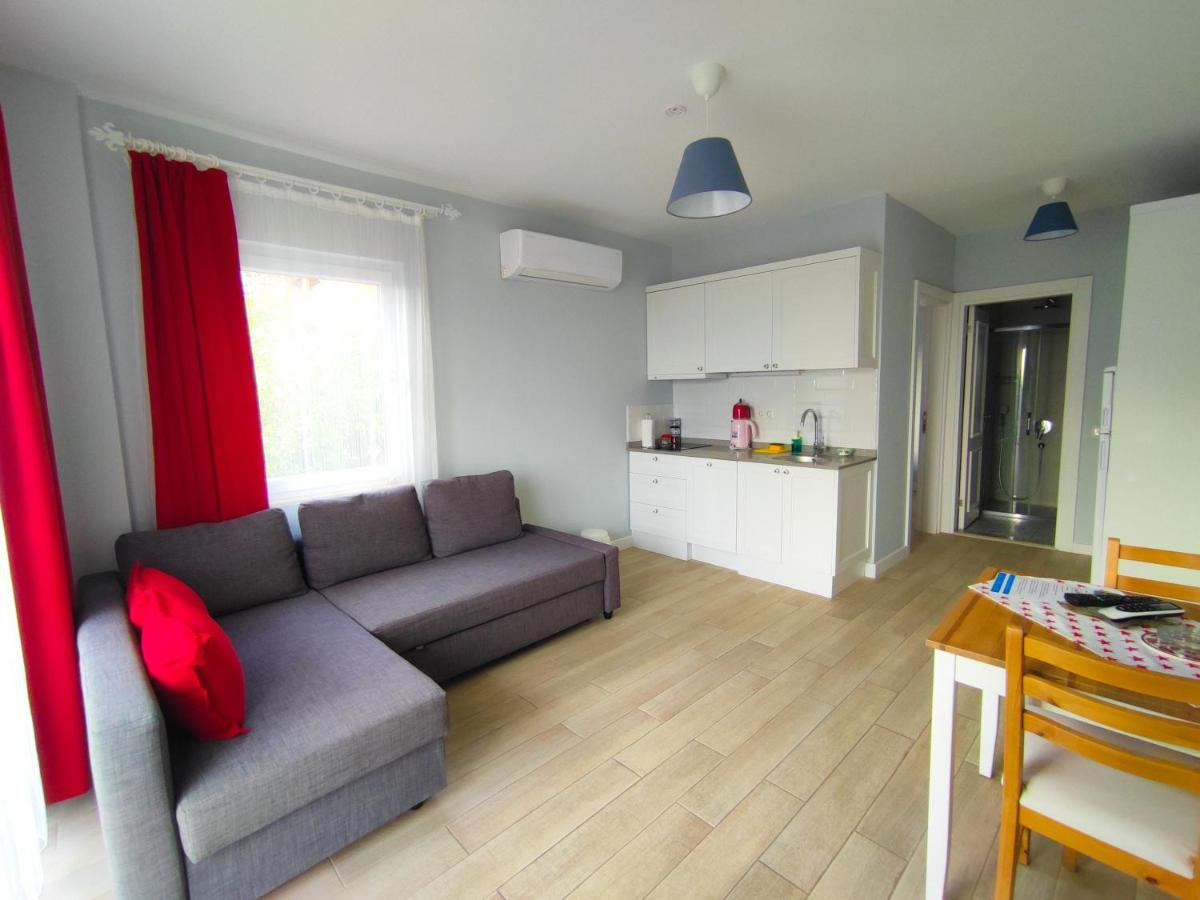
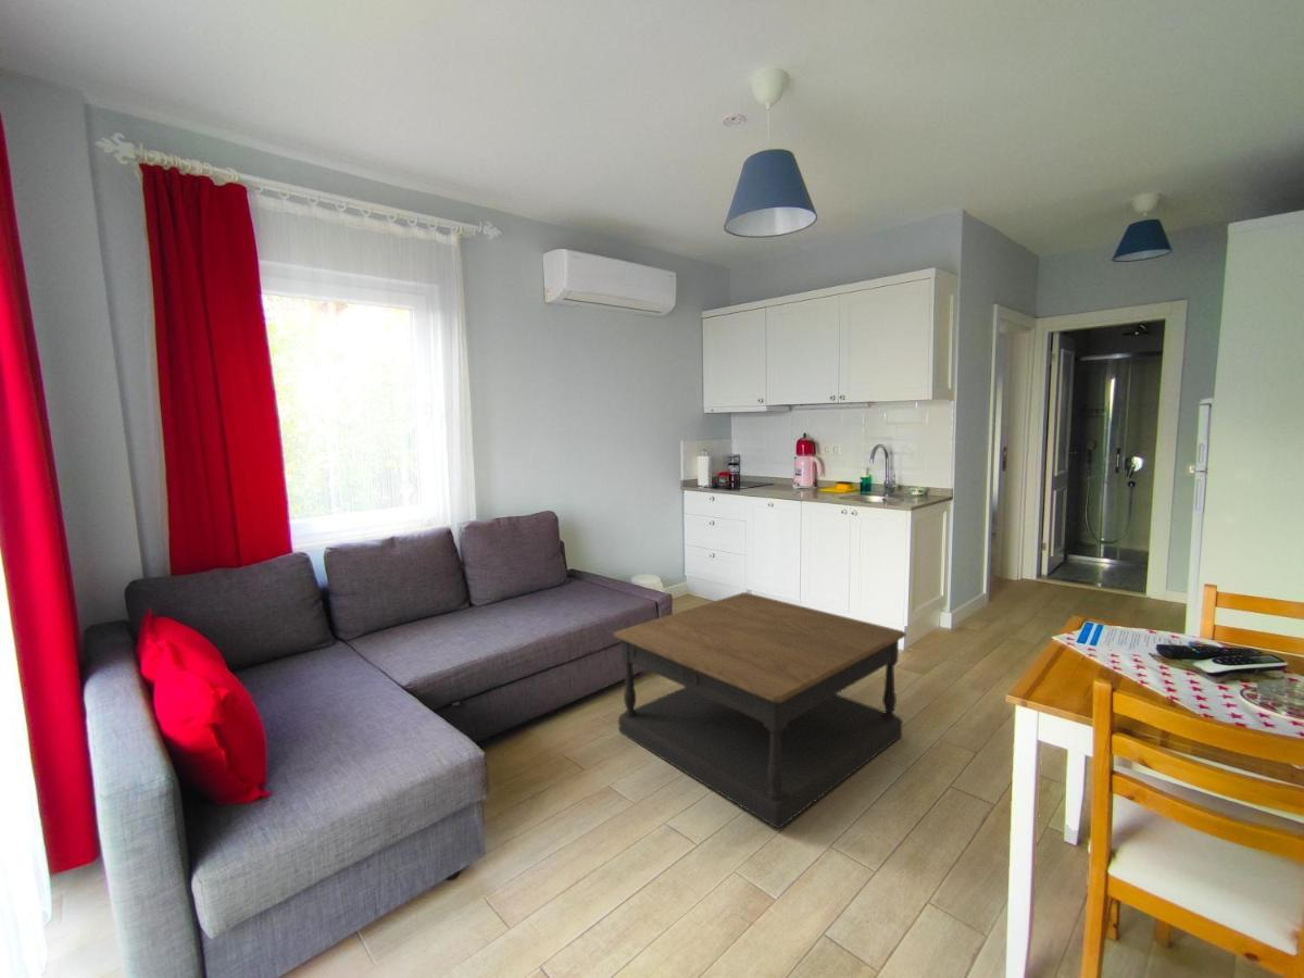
+ coffee table [613,591,907,829]
